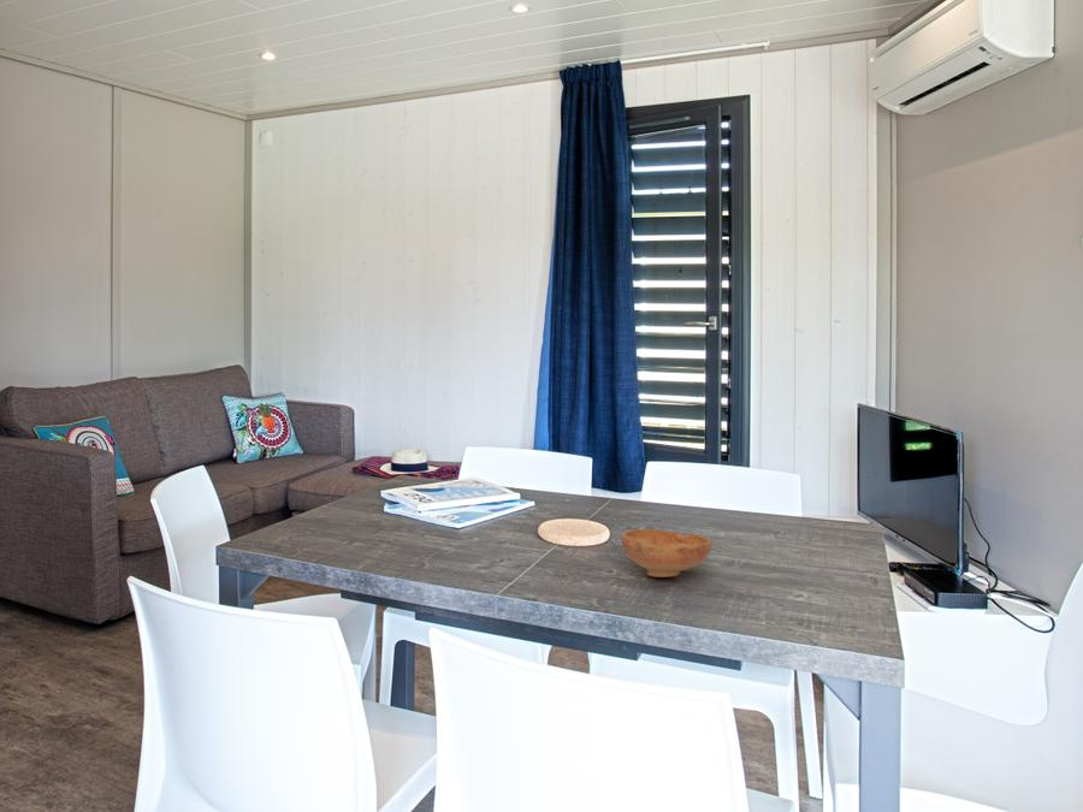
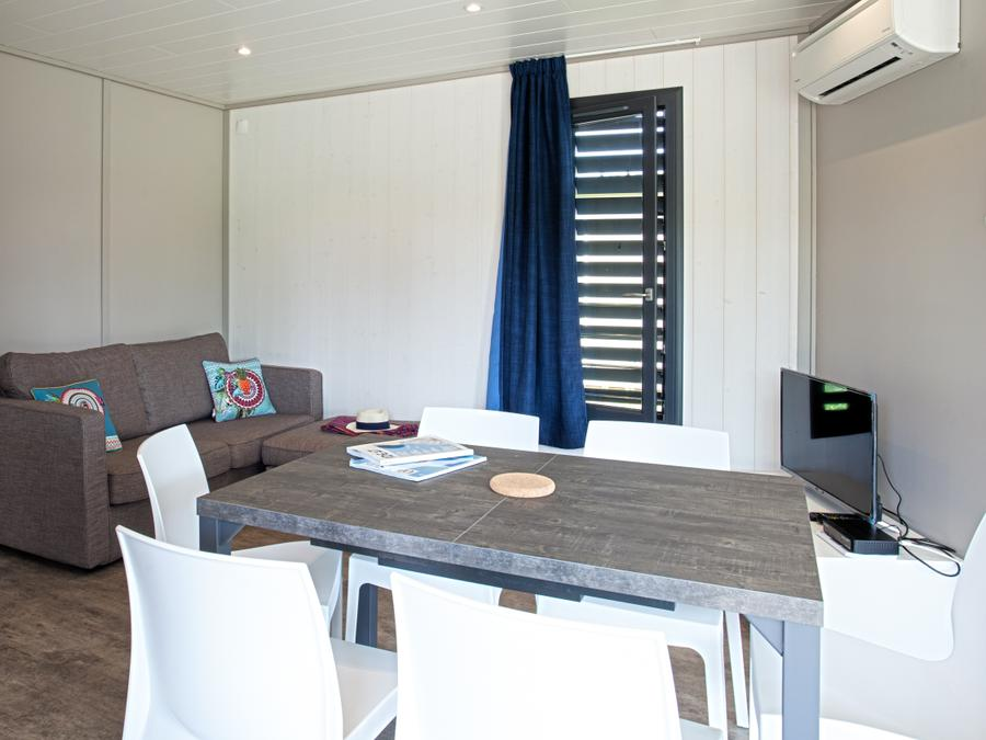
- bowl [620,528,714,579]
